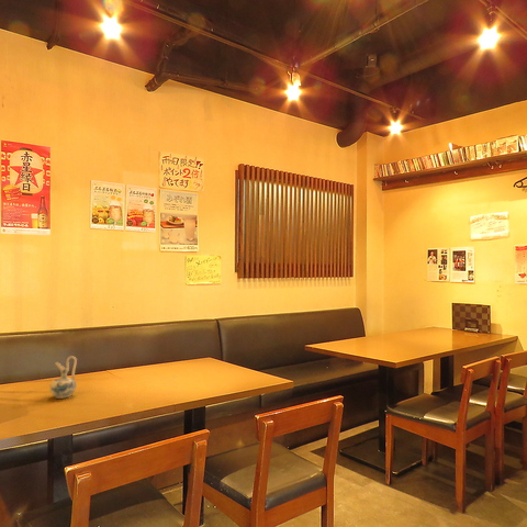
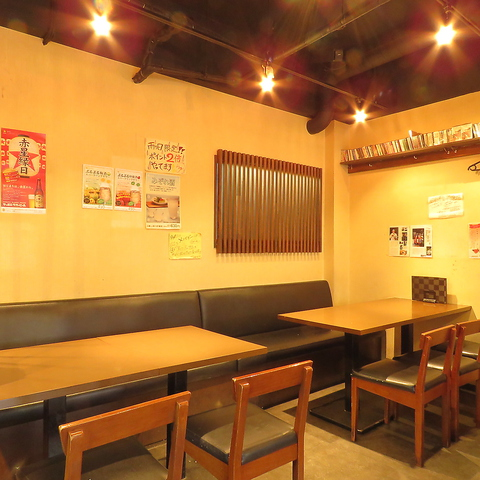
- ceramic pitcher [49,355,78,400]
